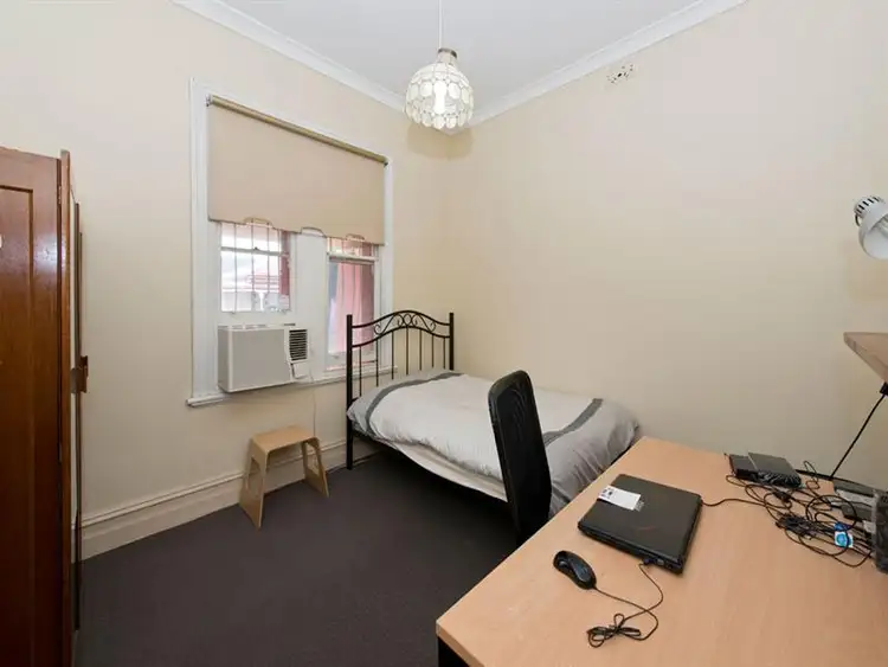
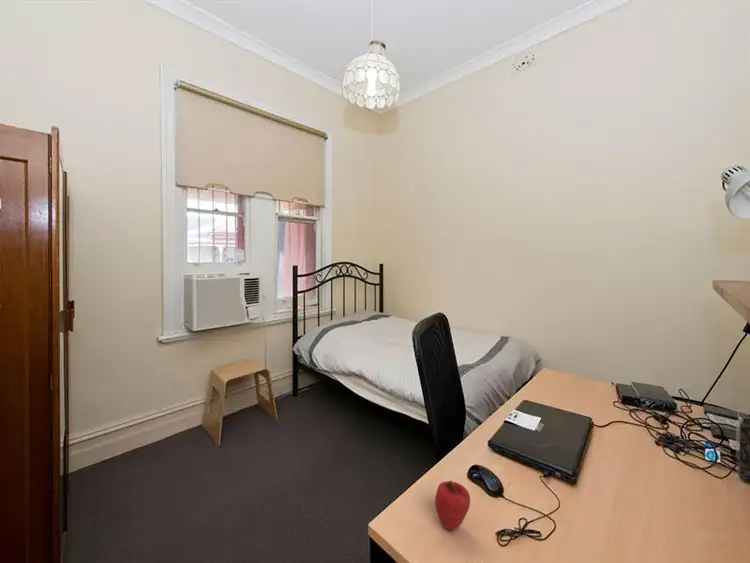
+ apple [434,479,471,531]
